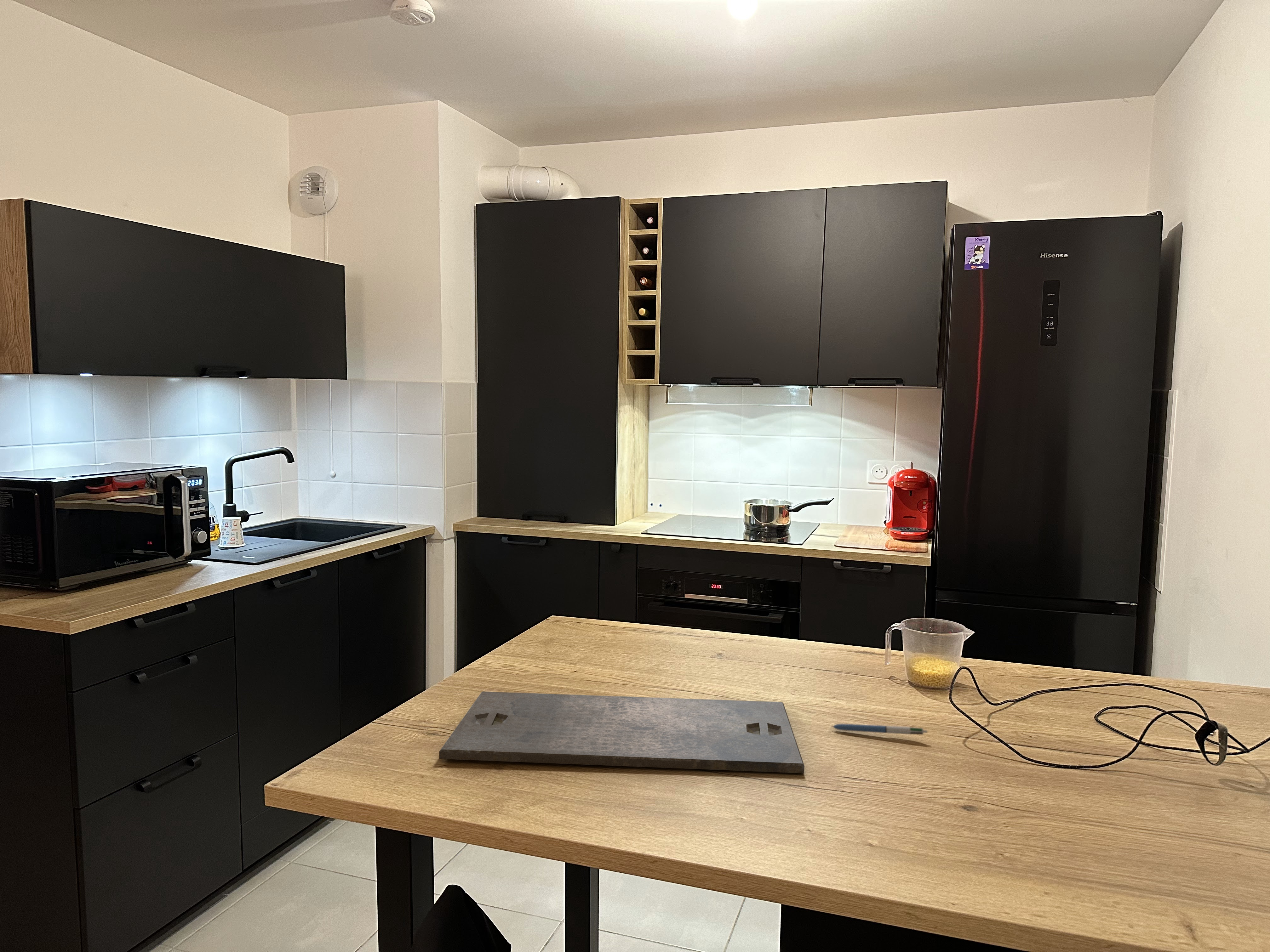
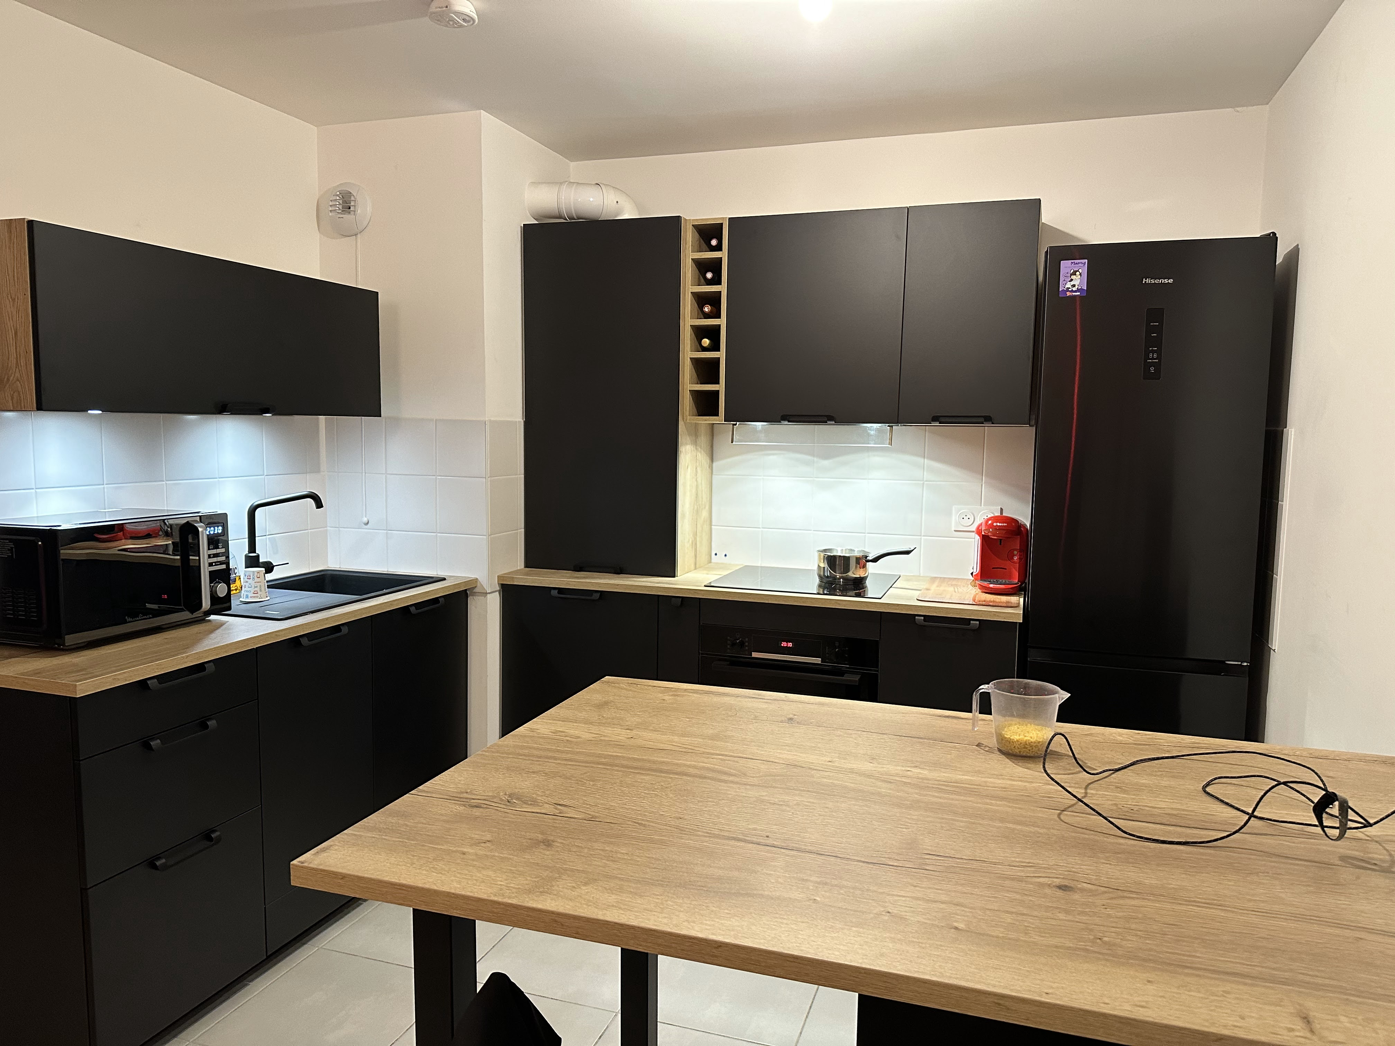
- pen [831,723,928,735]
- cutting board [439,691,805,774]
